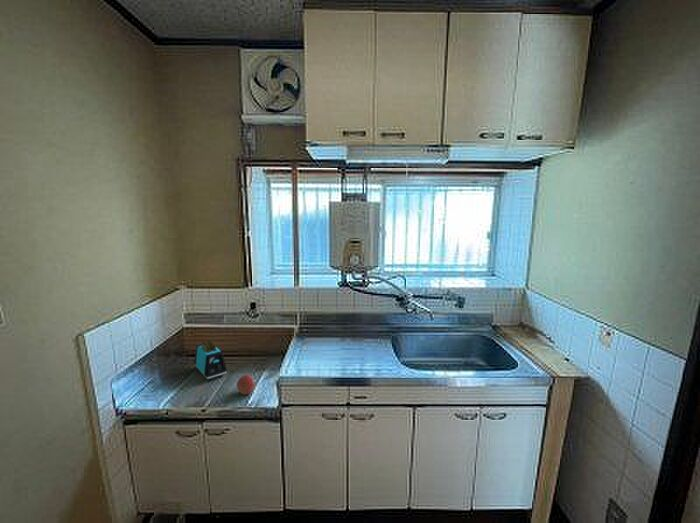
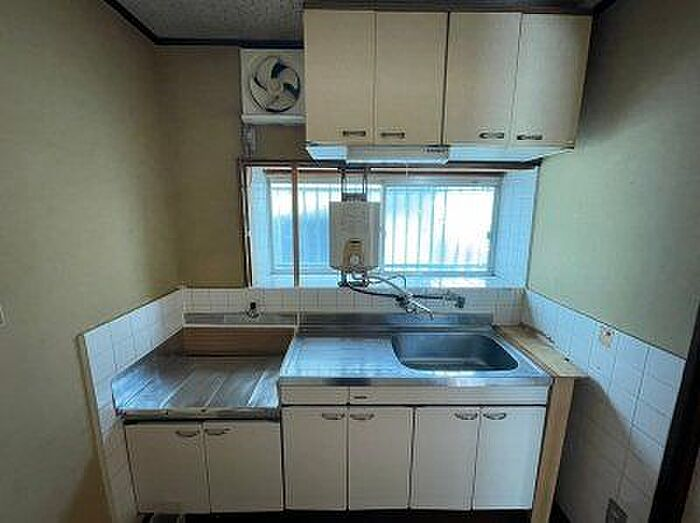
- apple [236,374,256,395]
- toaster [193,340,228,381]
